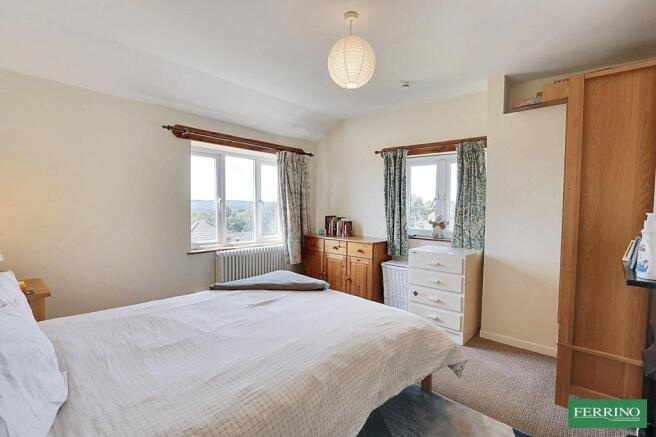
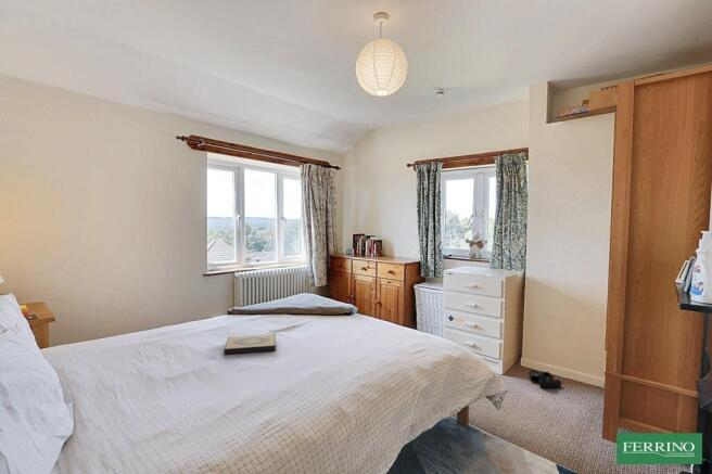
+ boots [527,369,562,390]
+ hardback book [223,333,277,356]
